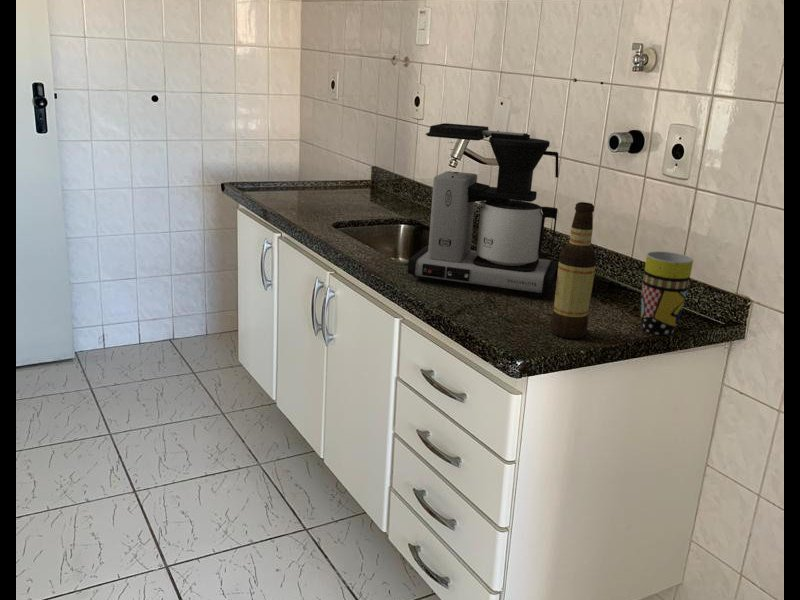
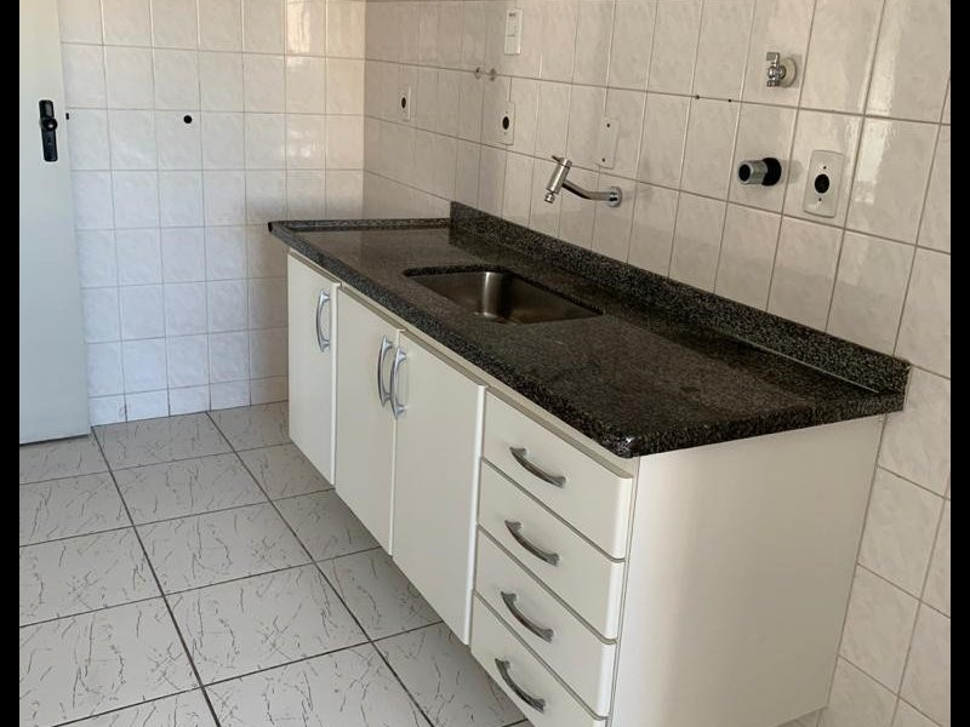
- bottle [549,201,598,339]
- mug [640,251,694,336]
- coffee maker [407,122,559,298]
